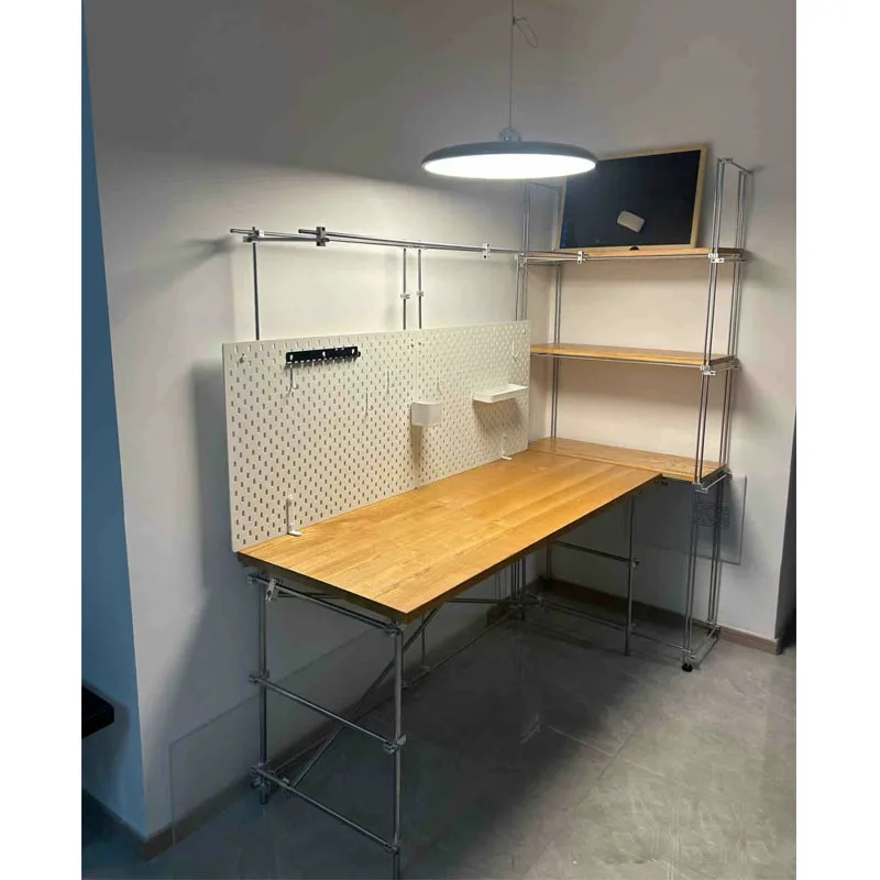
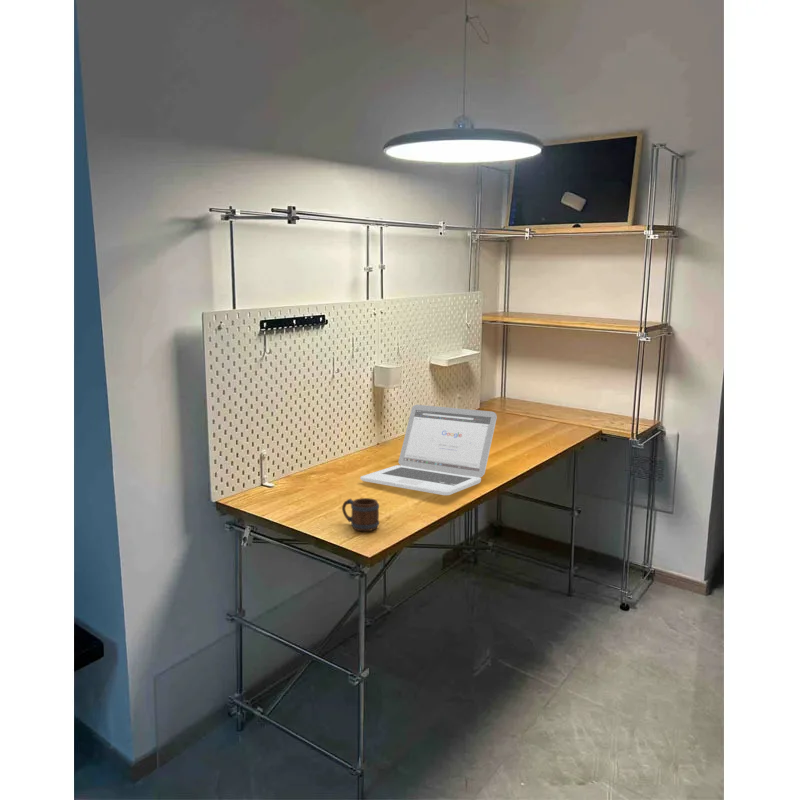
+ mug [341,497,380,532]
+ laptop [360,404,498,496]
